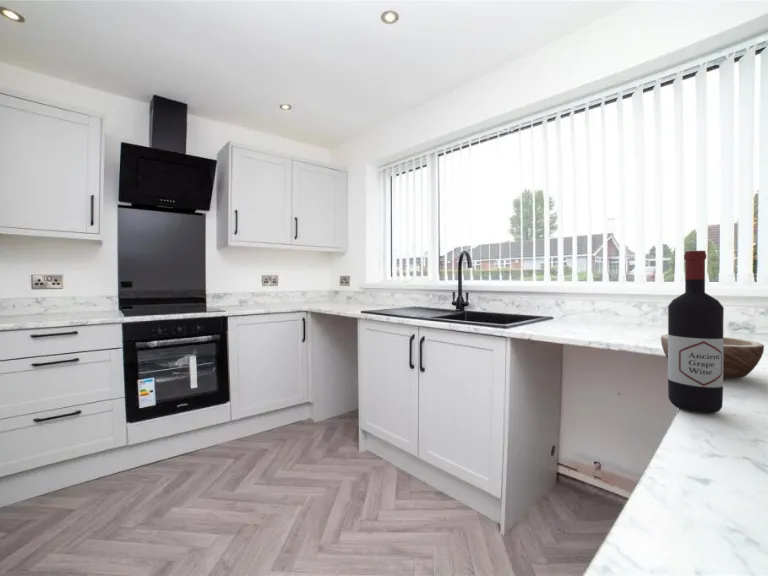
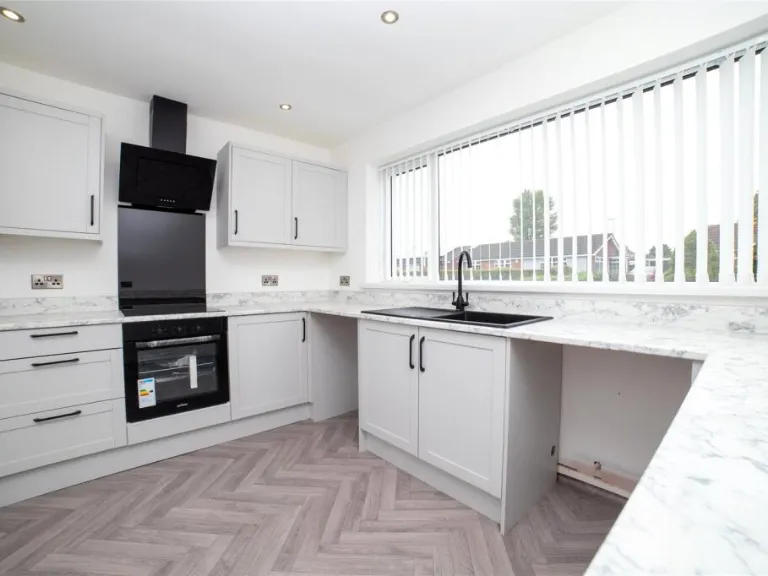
- bowl [660,333,765,380]
- wine bottle [667,250,725,415]
